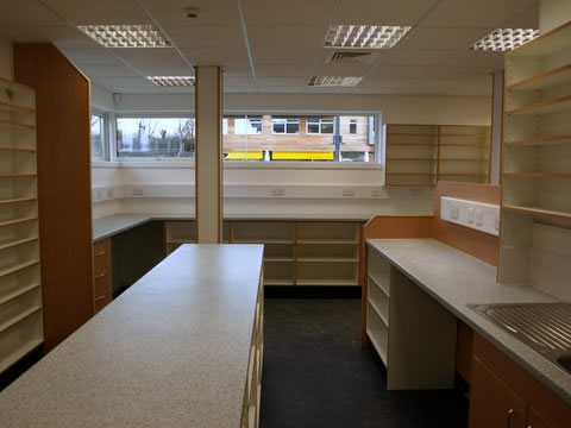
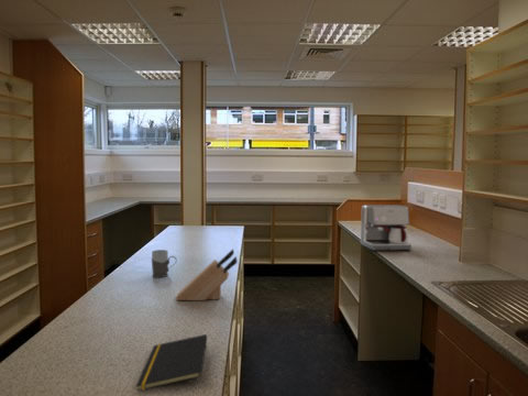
+ mug [151,249,178,278]
+ coffee maker [360,204,413,252]
+ notepad [135,333,208,392]
+ knife block [175,248,239,301]
